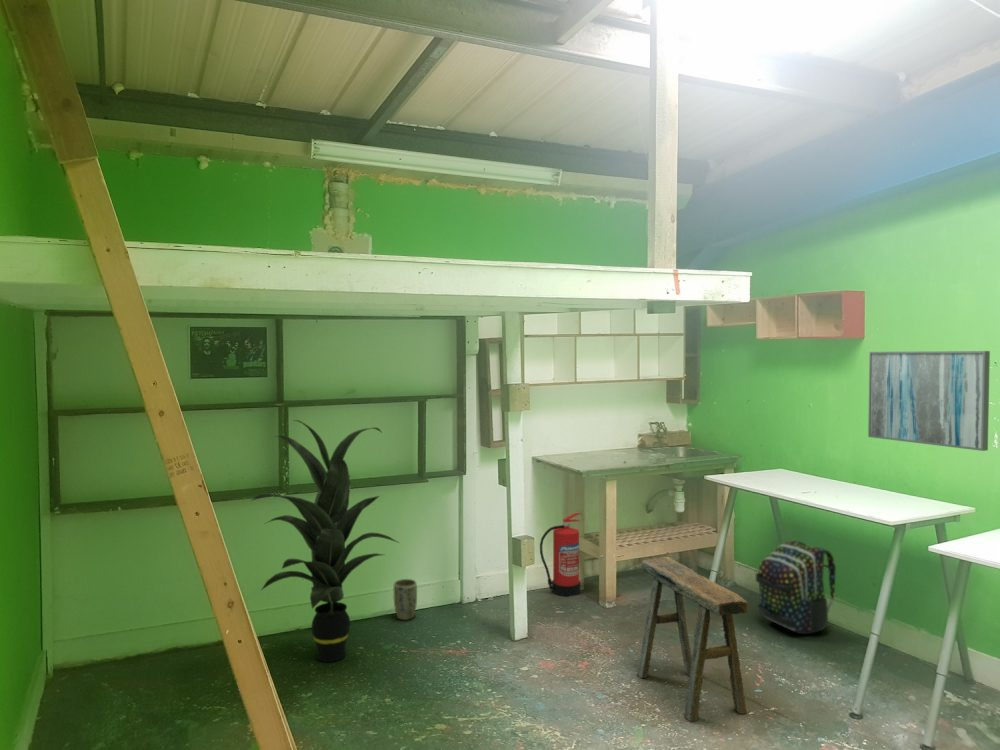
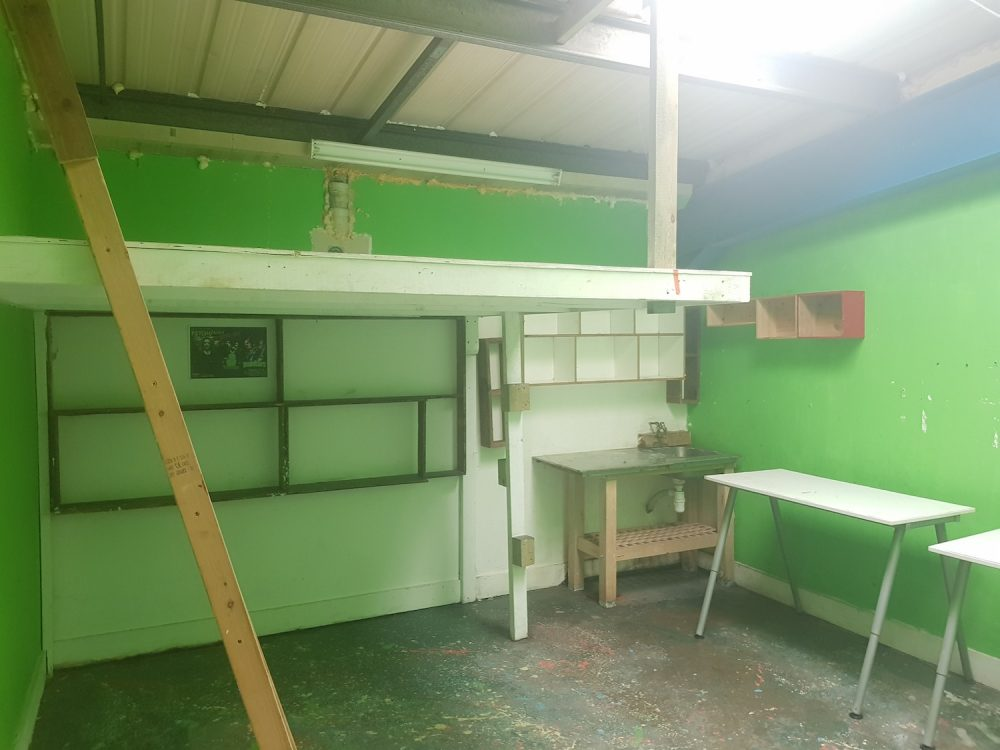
- plant pot [393,578,418,621]
- stool [636,556,749,722]
- wall art [867,350,991,452]
- backpack [755,539,837,635]
- fire extinguisher [539,512,582,597]
- indoor plant [249,419,400,663]
